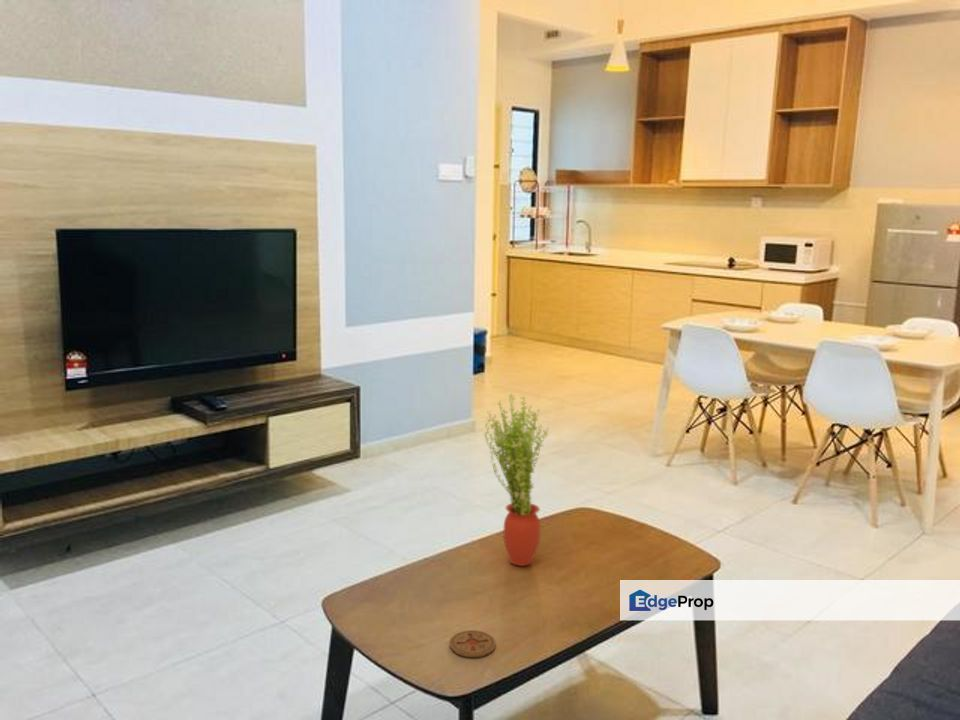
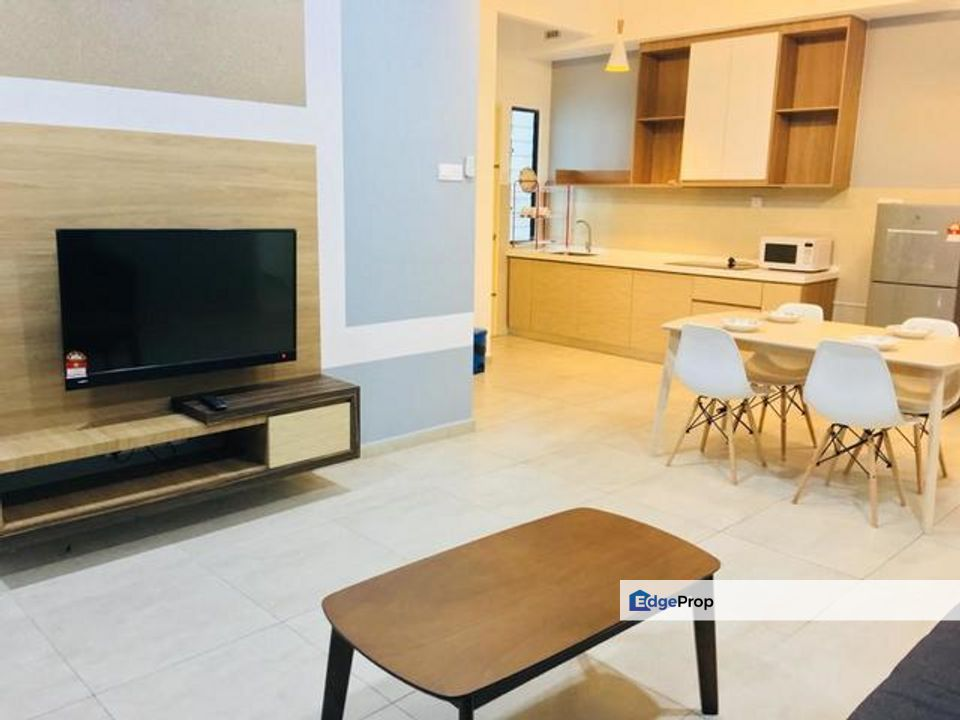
- coaster [449,629,496,658]
- potted plant [483,392,550,567]
